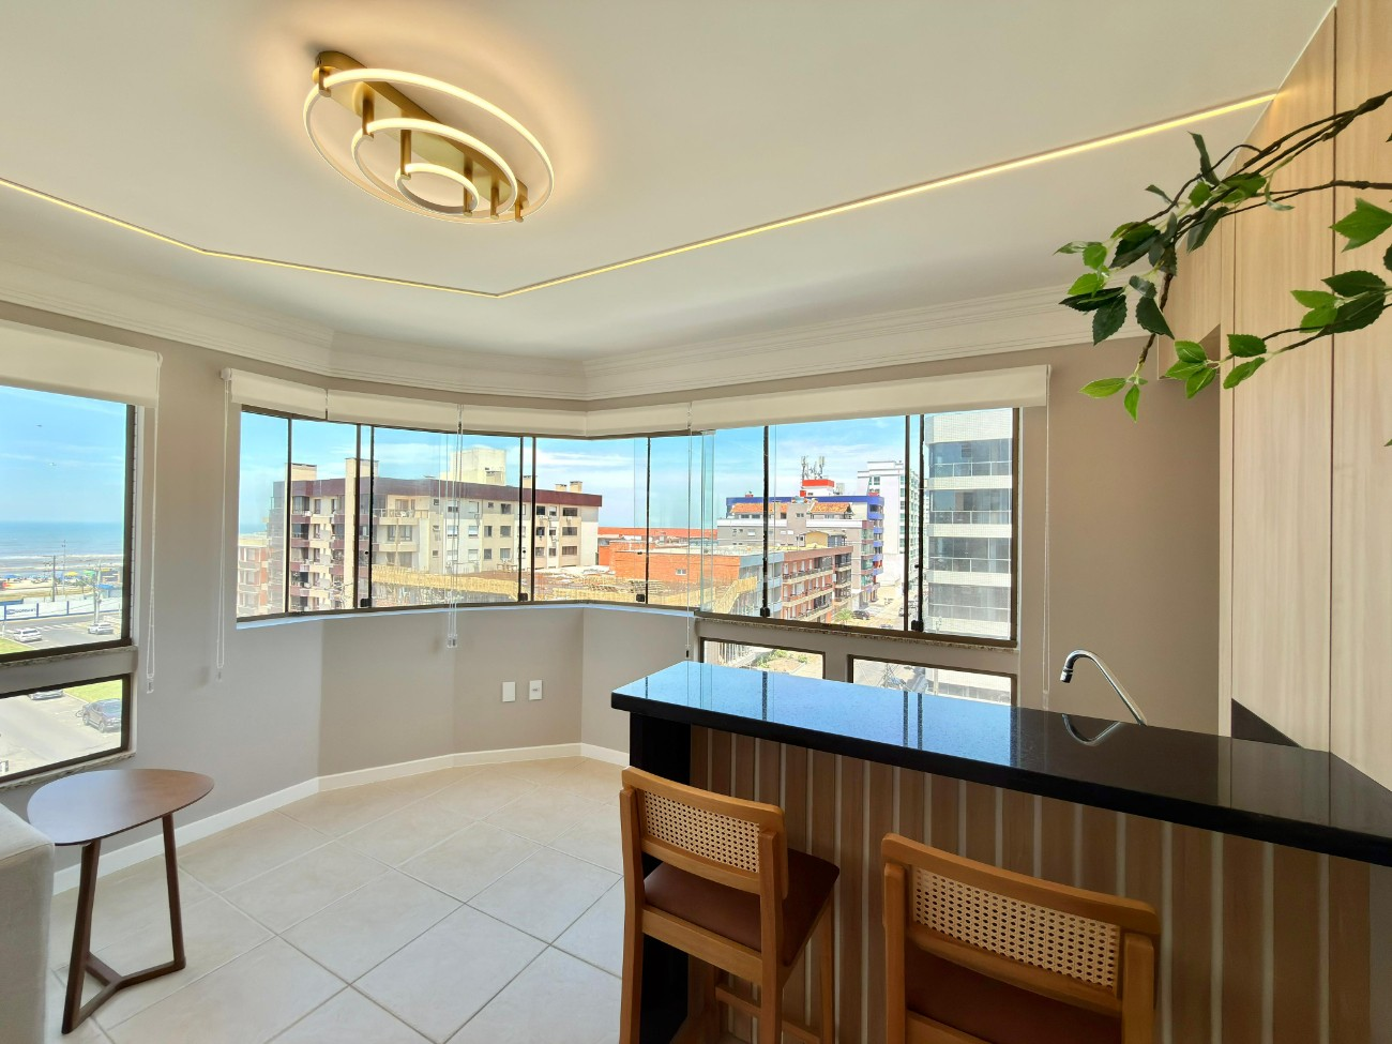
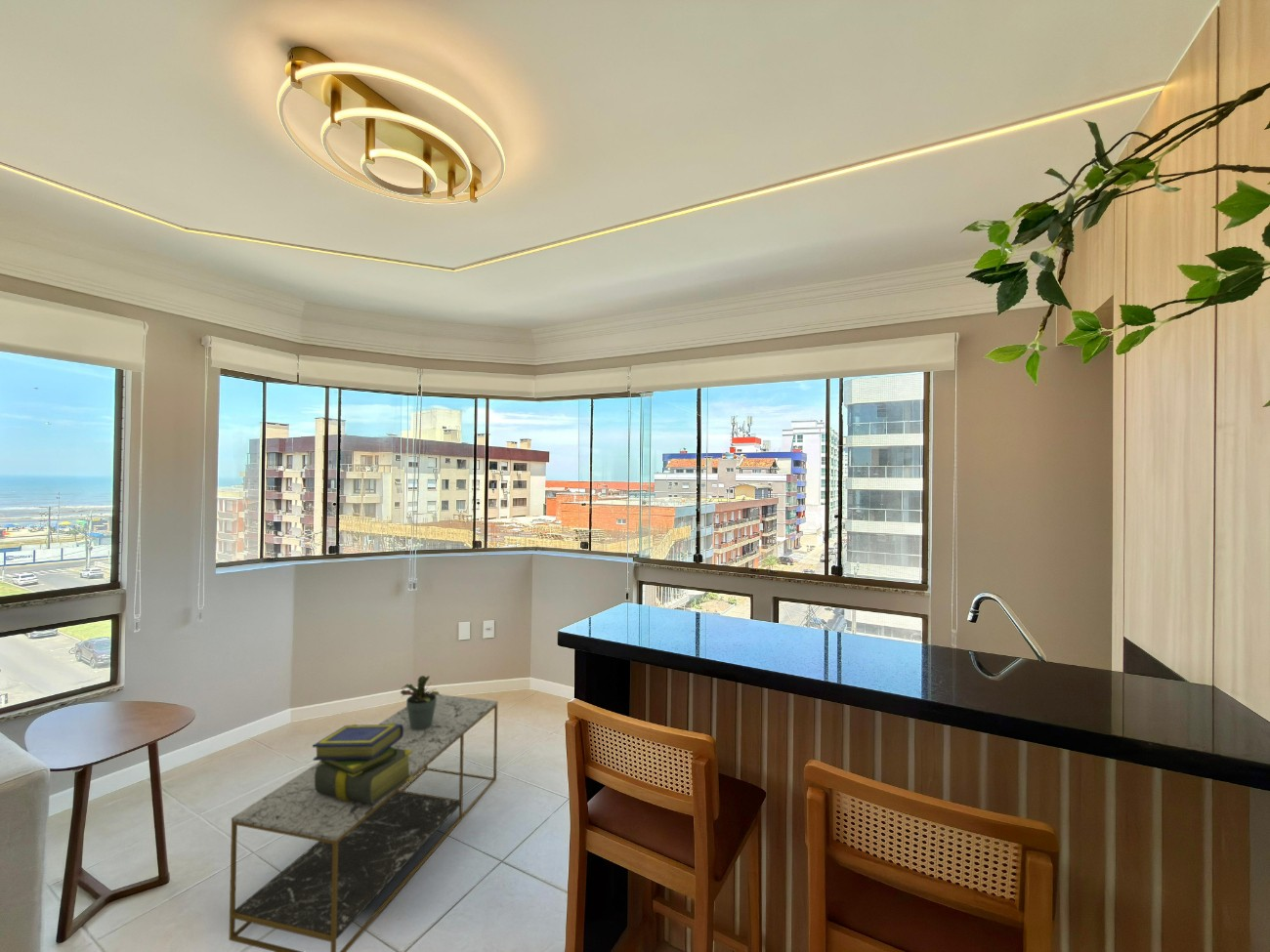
+ coffee table [228,693,499,952]
+ potted plant [400,675,441,730]
+ stack of books [312,724,413,805]
